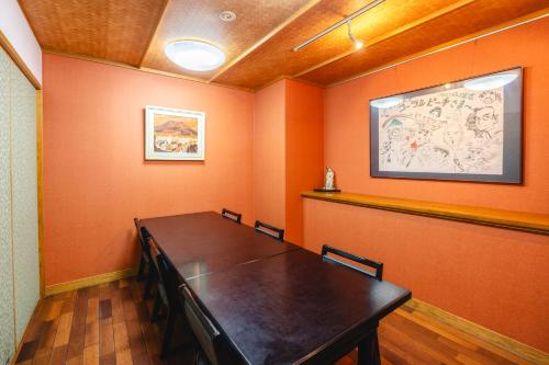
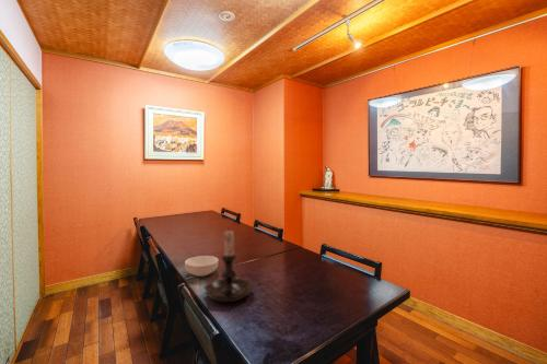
+ cereal bowl [184,255,219,278]
+ candle holder [202,227,253,303]
